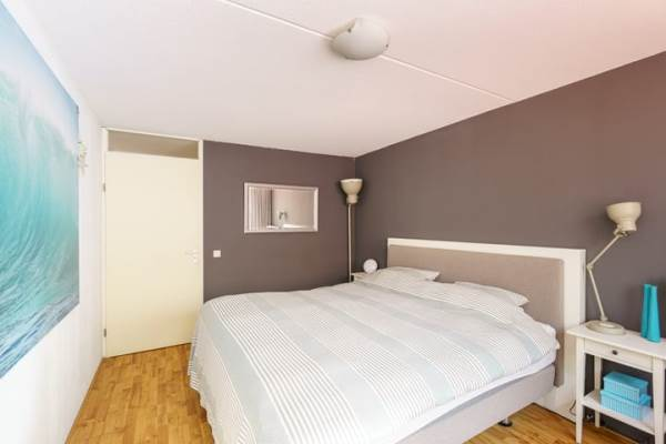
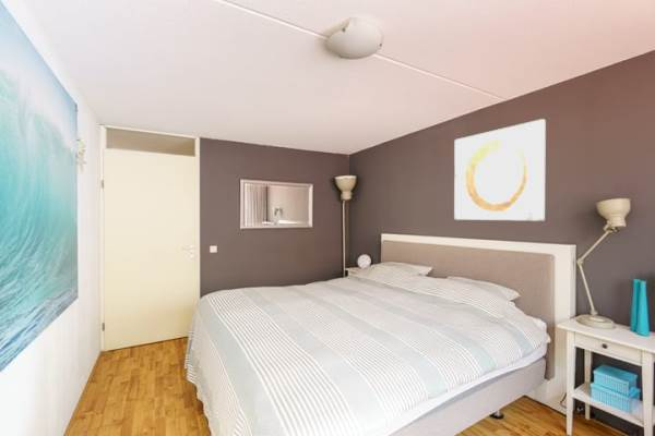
+ wall art [453,118,547,222]
